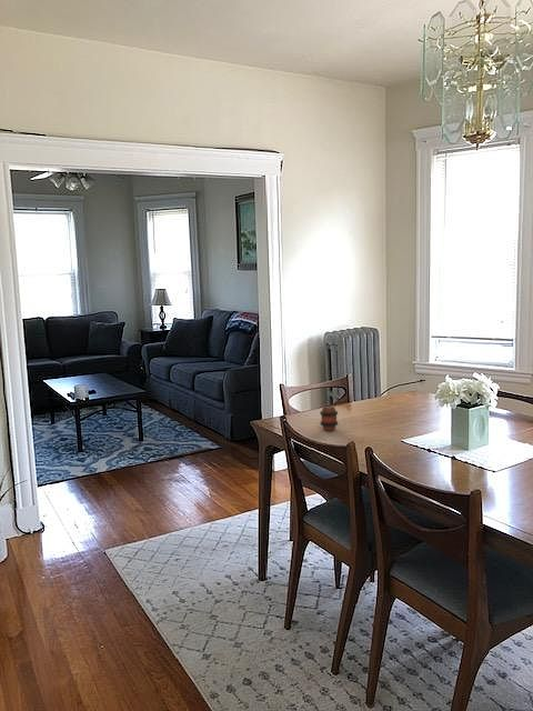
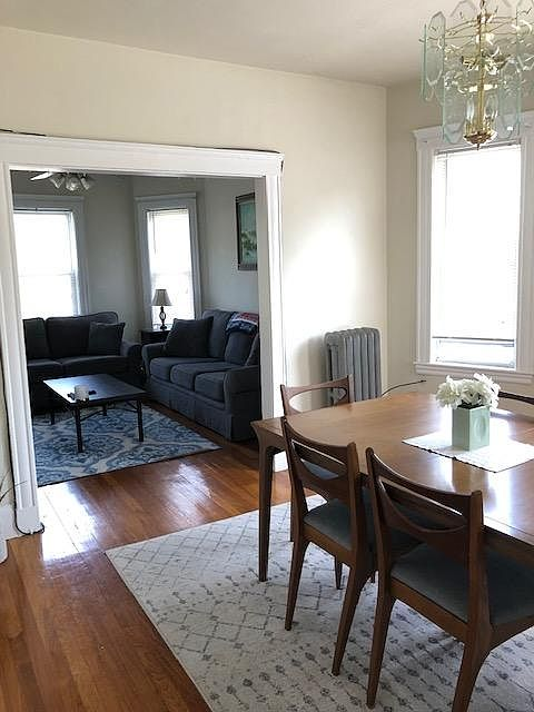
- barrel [319,404,339,432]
